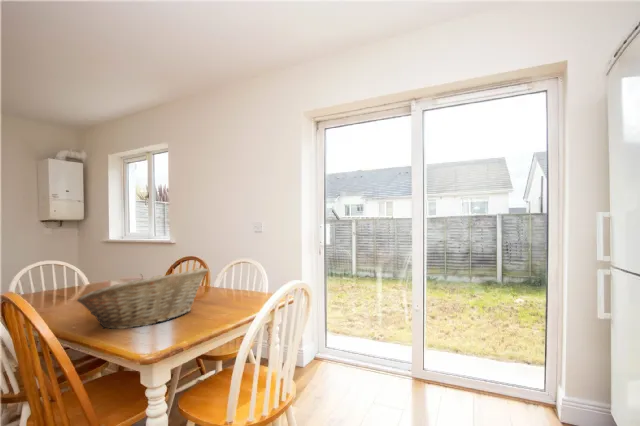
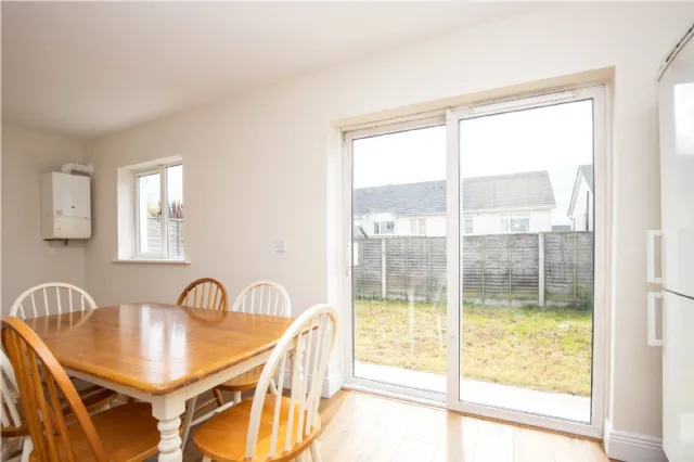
- fruit basket [76,267,209,330]
